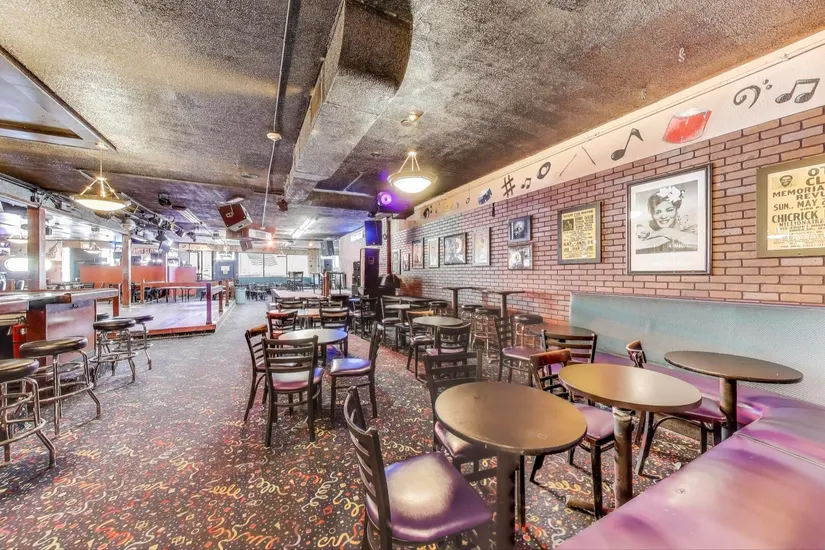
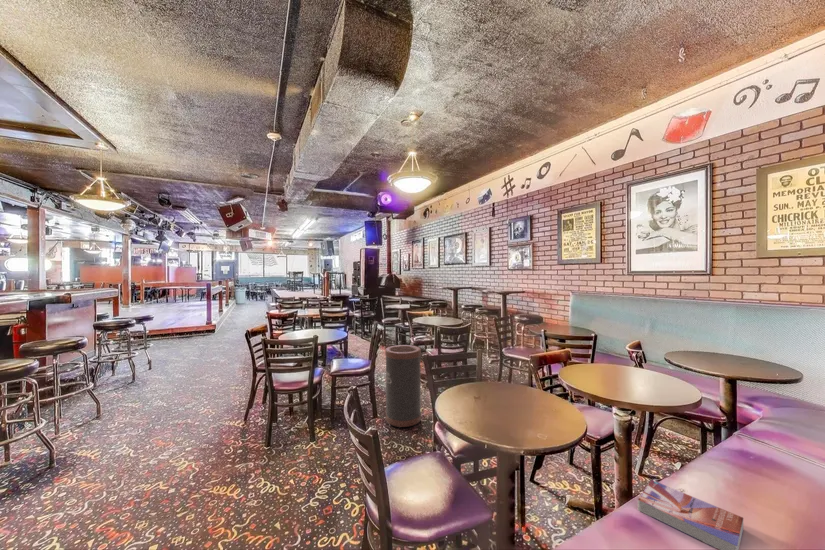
+ textbook [637,479,744,550]
+ trash can [384,344,422,429]
